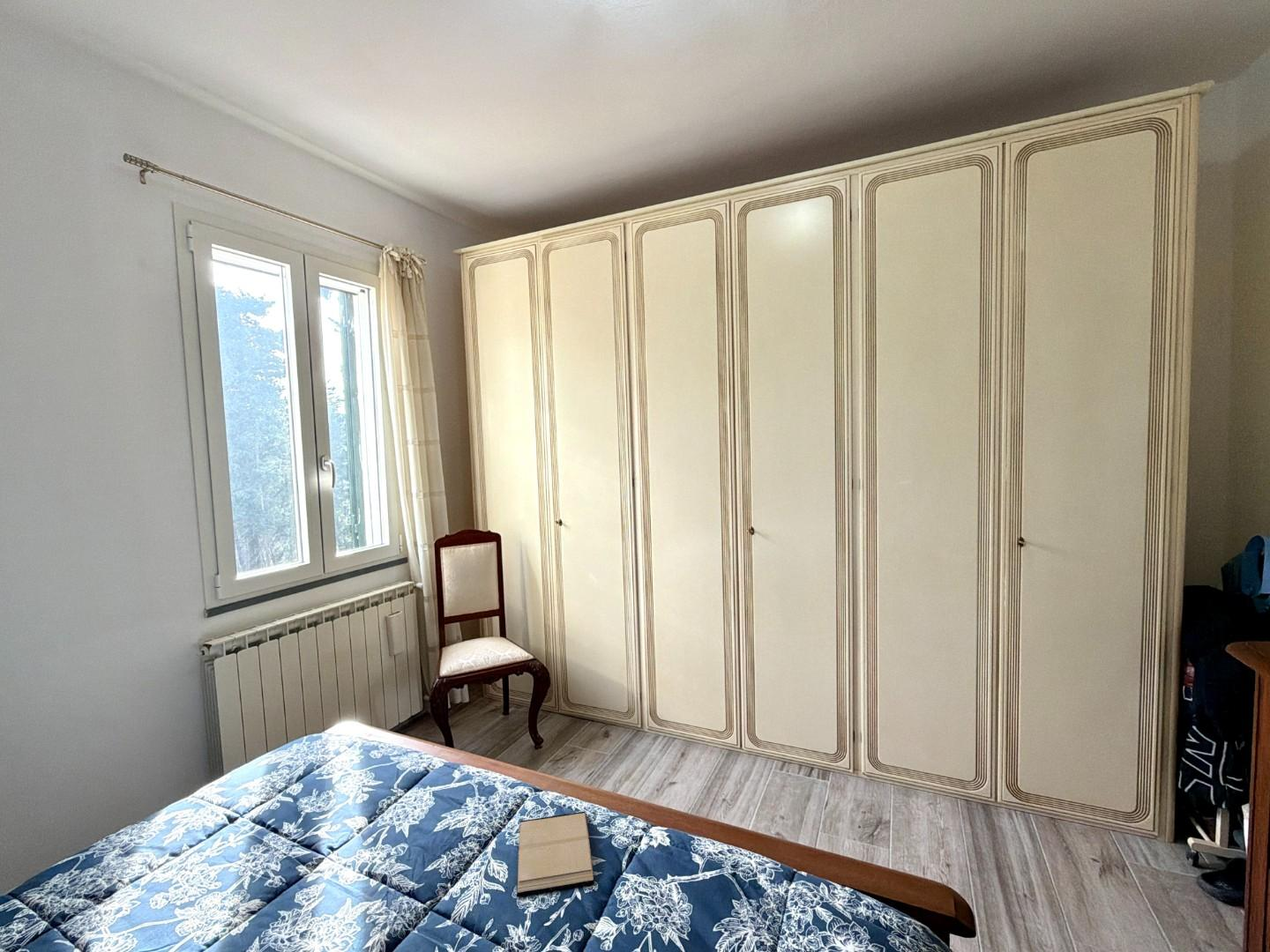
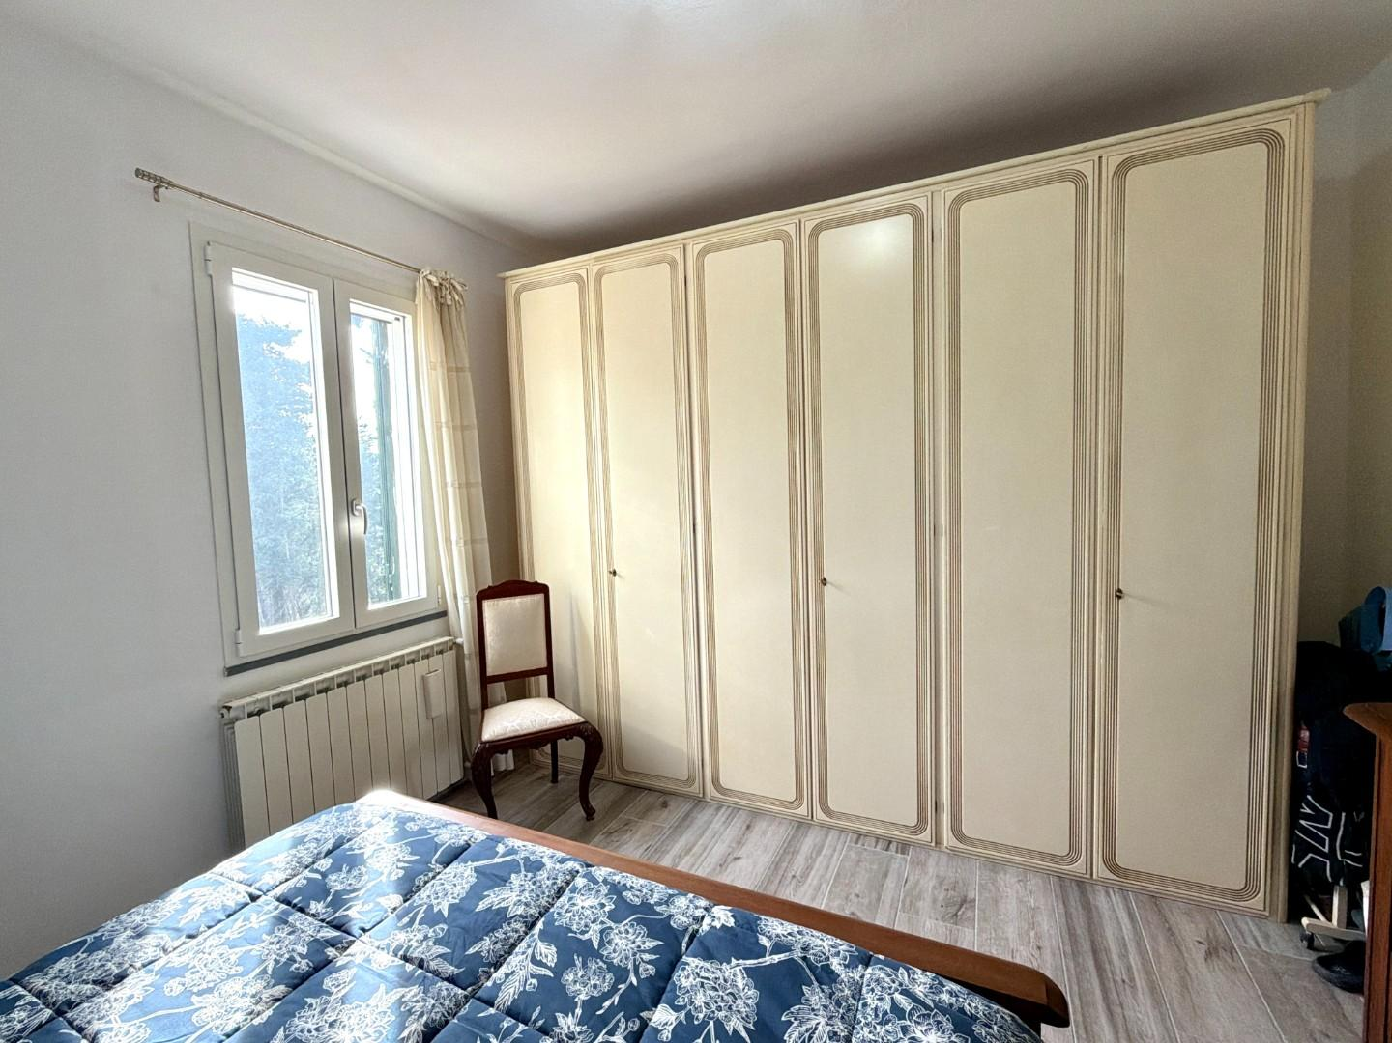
- hardback book [516,811,595,897]
